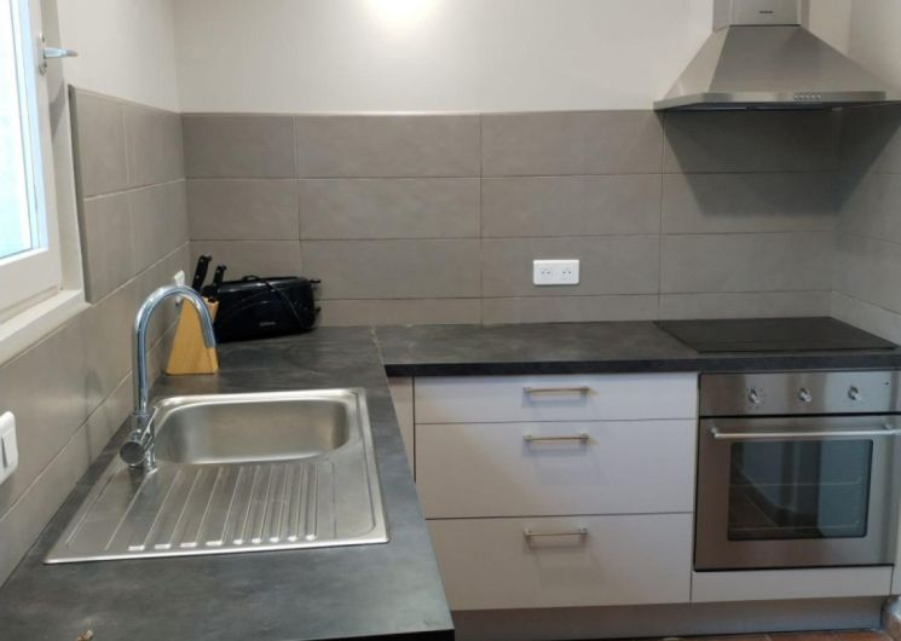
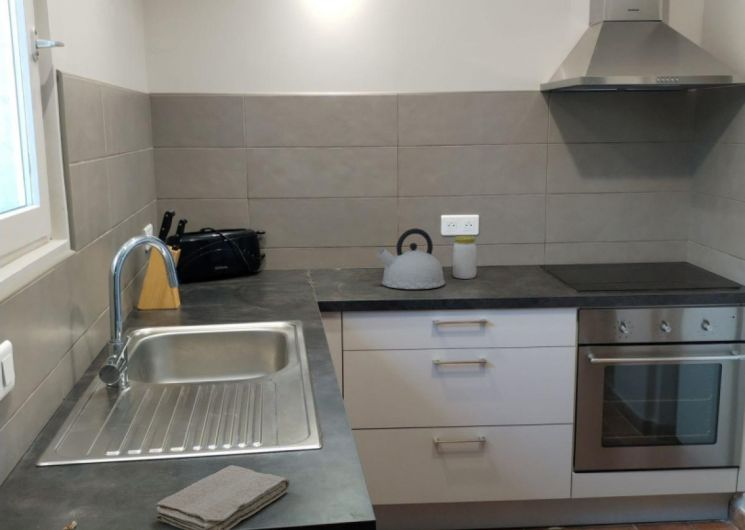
+ jar [452,235,478,280]
+ washcloth [154,464,291,530]
+ kettle [376,227,446,290]
